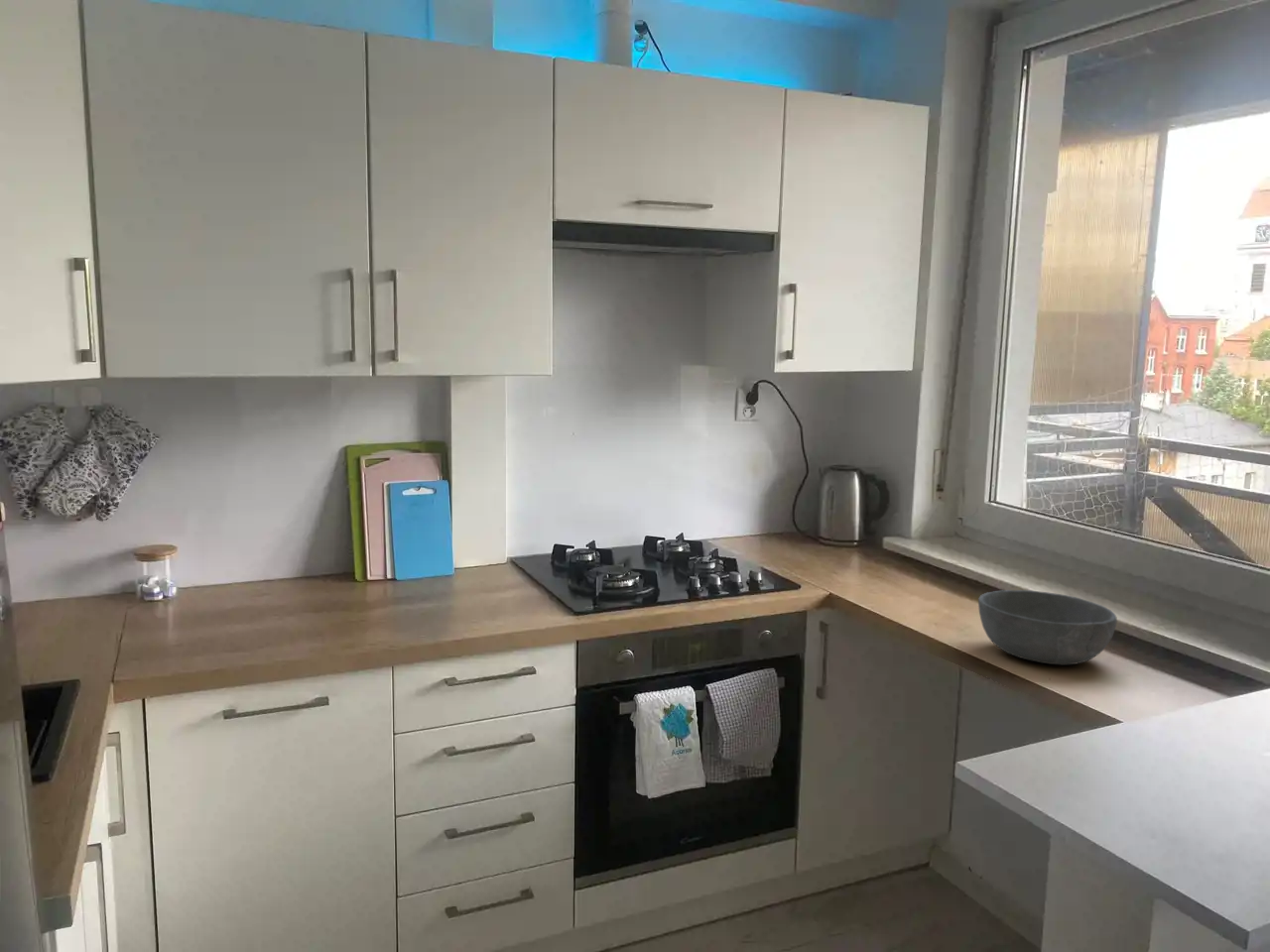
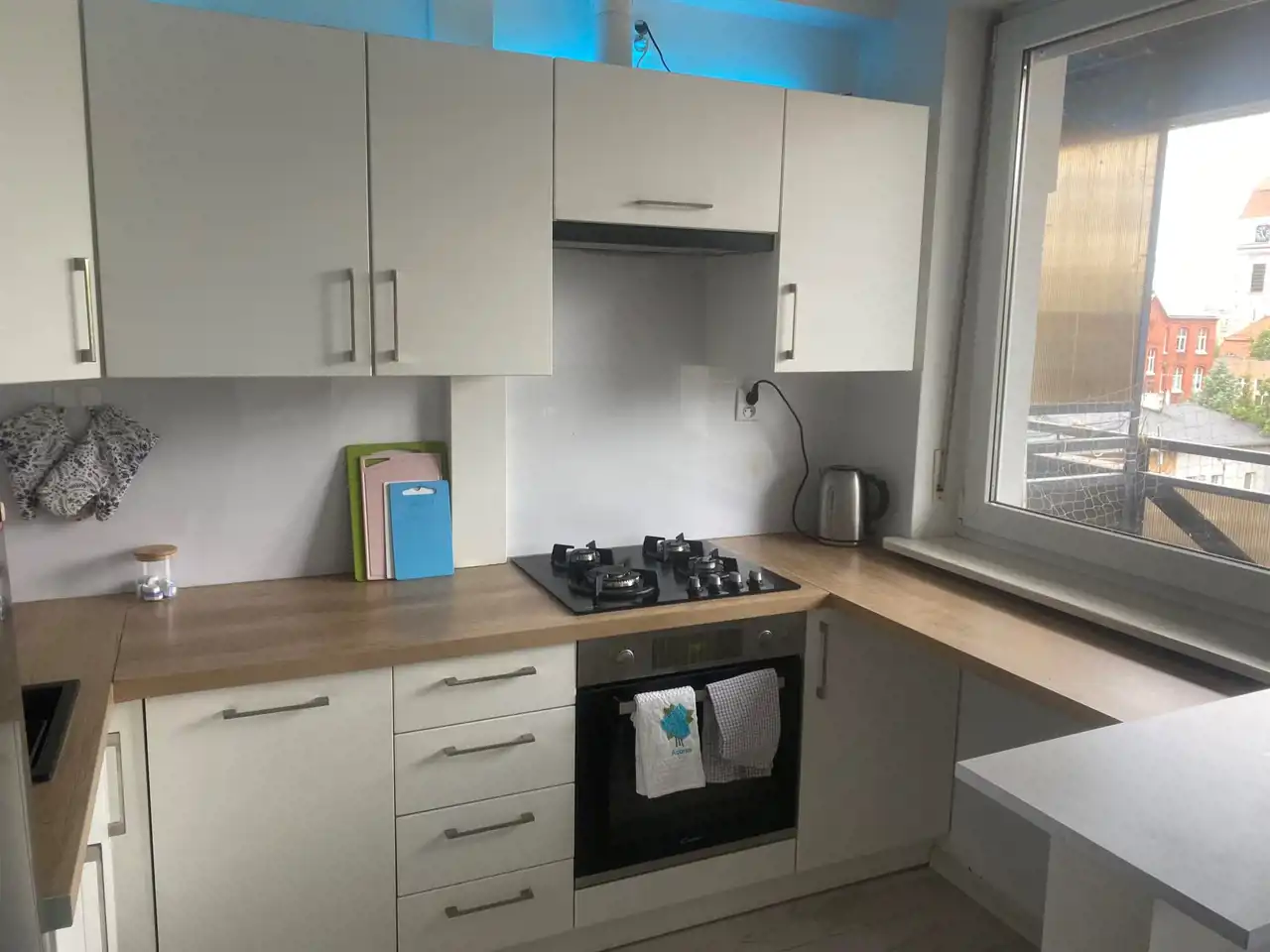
- bowl [977,589,1118,666]
